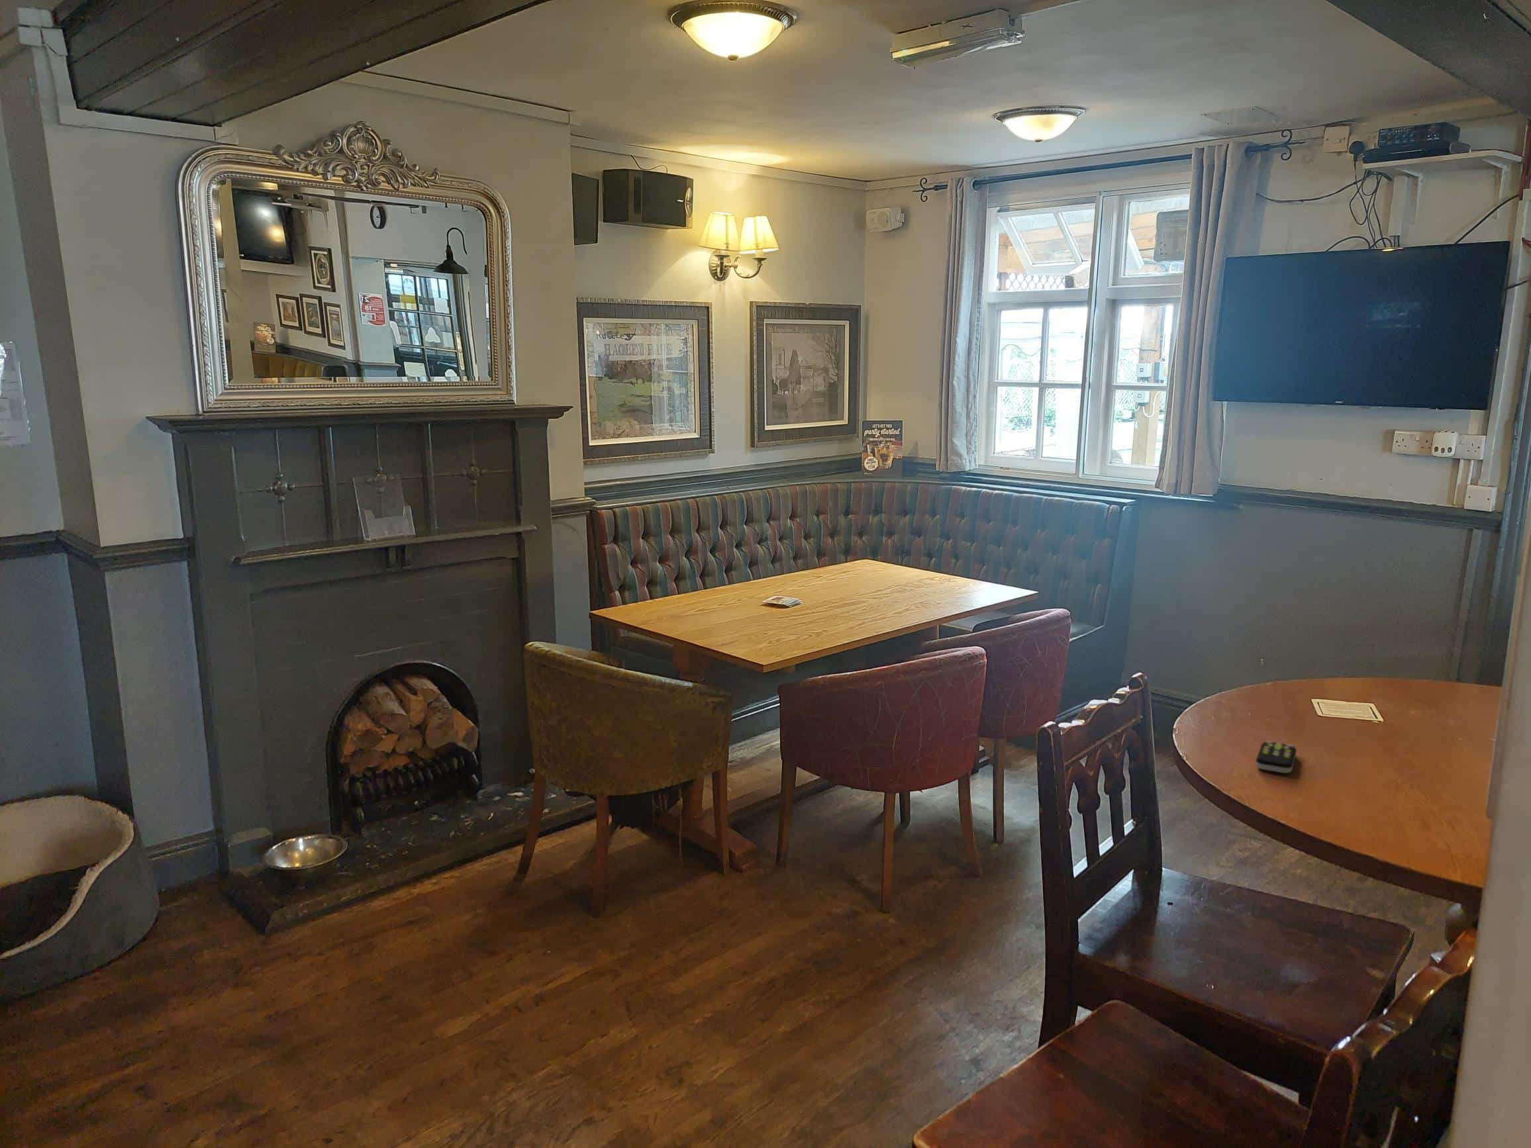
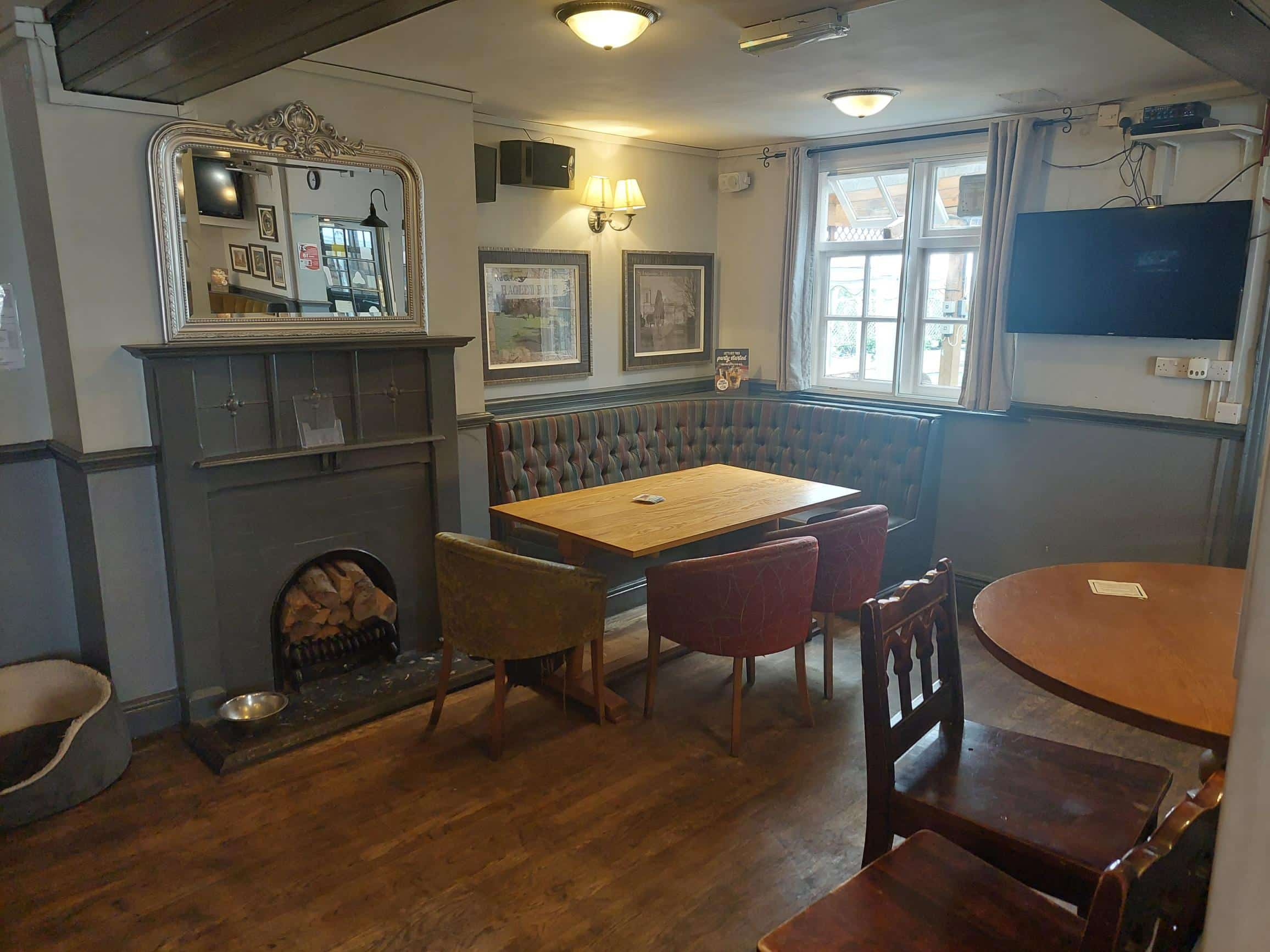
- remote control [1255,740,1297,774]
